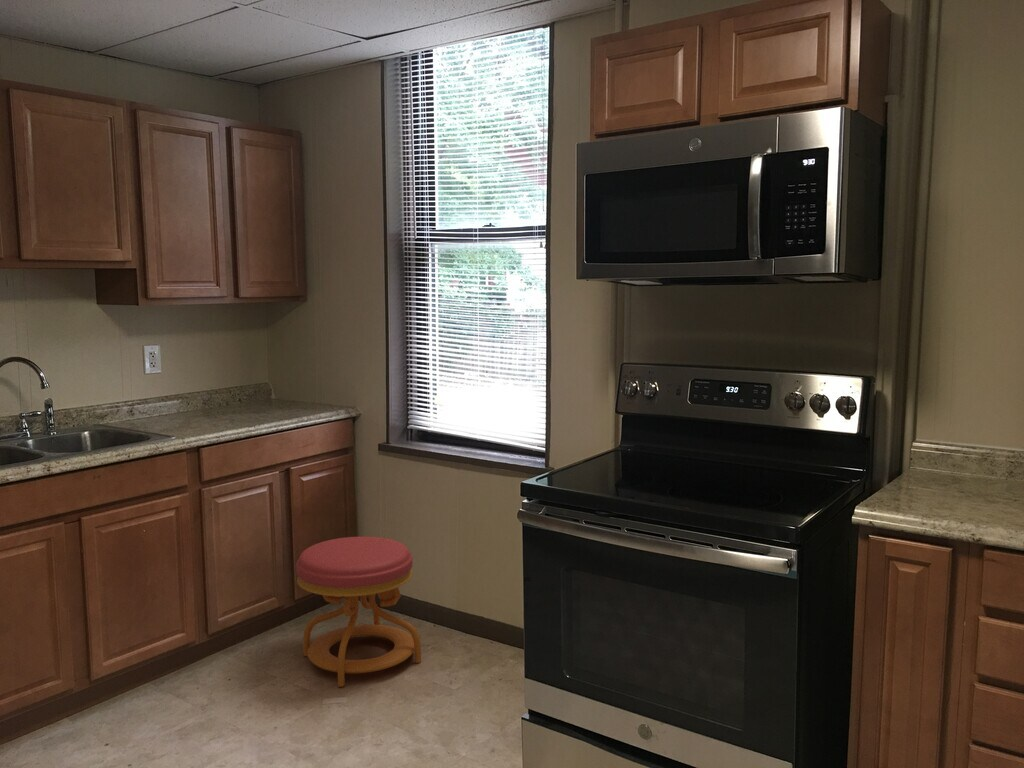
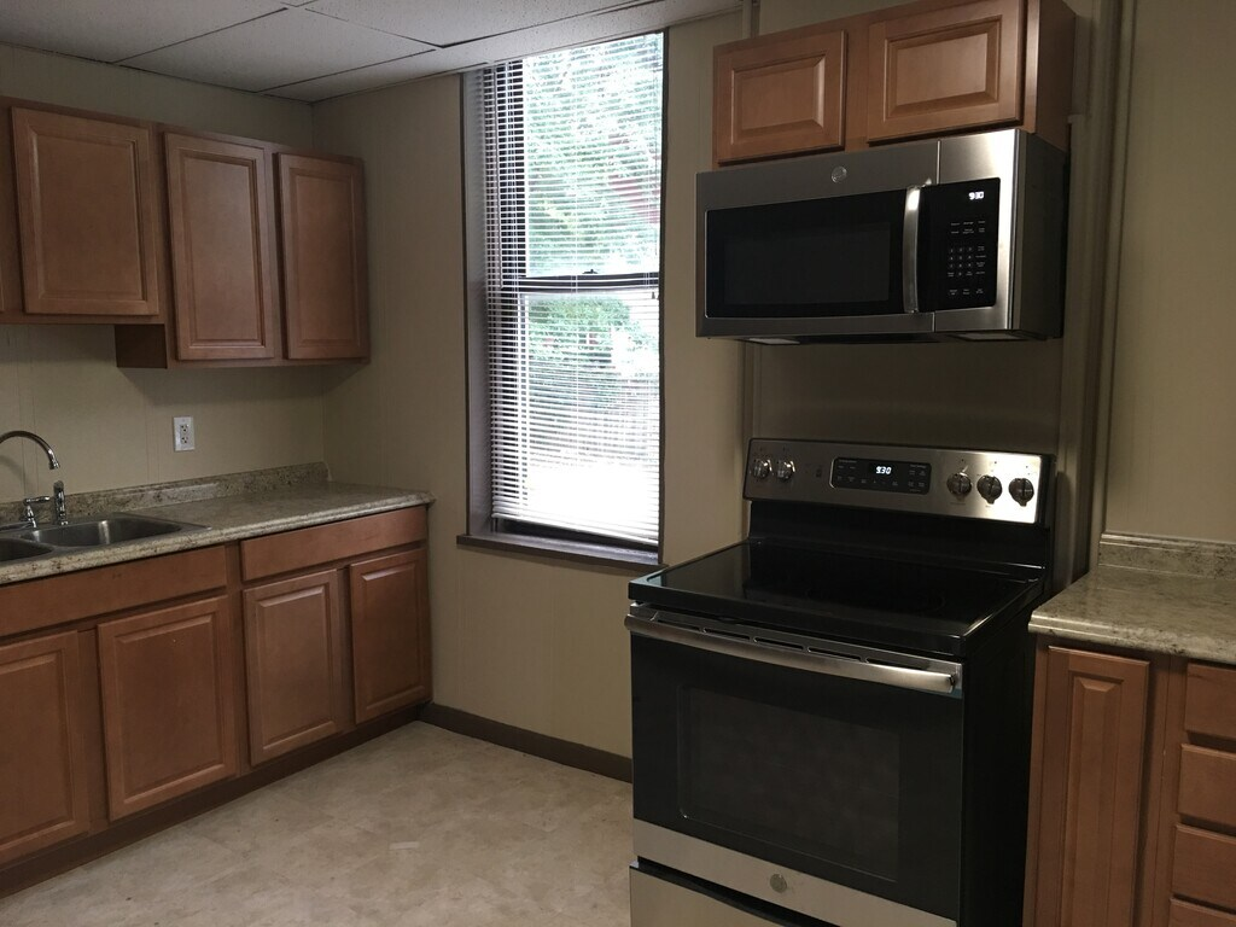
- stool [295,536,422,688]
